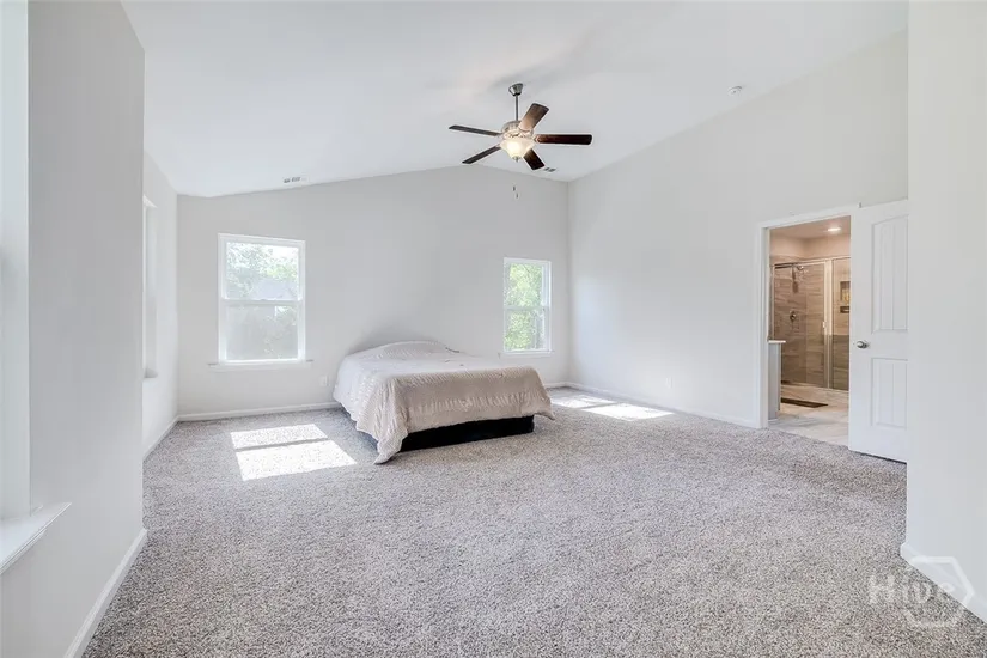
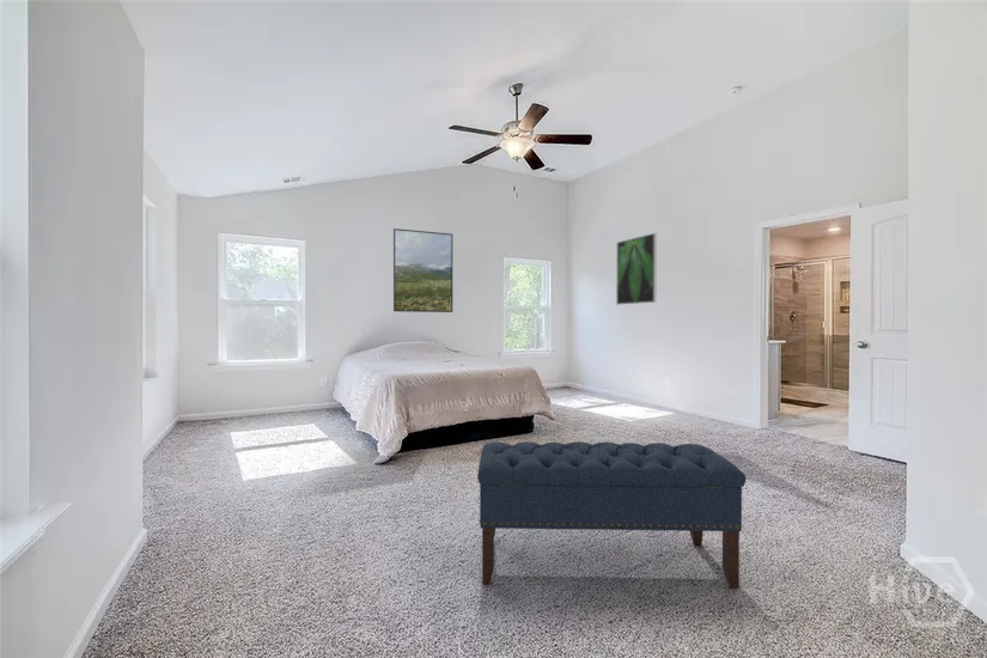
+ bench [476,440,747,590]
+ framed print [392,227,453,313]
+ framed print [615,232,658,306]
